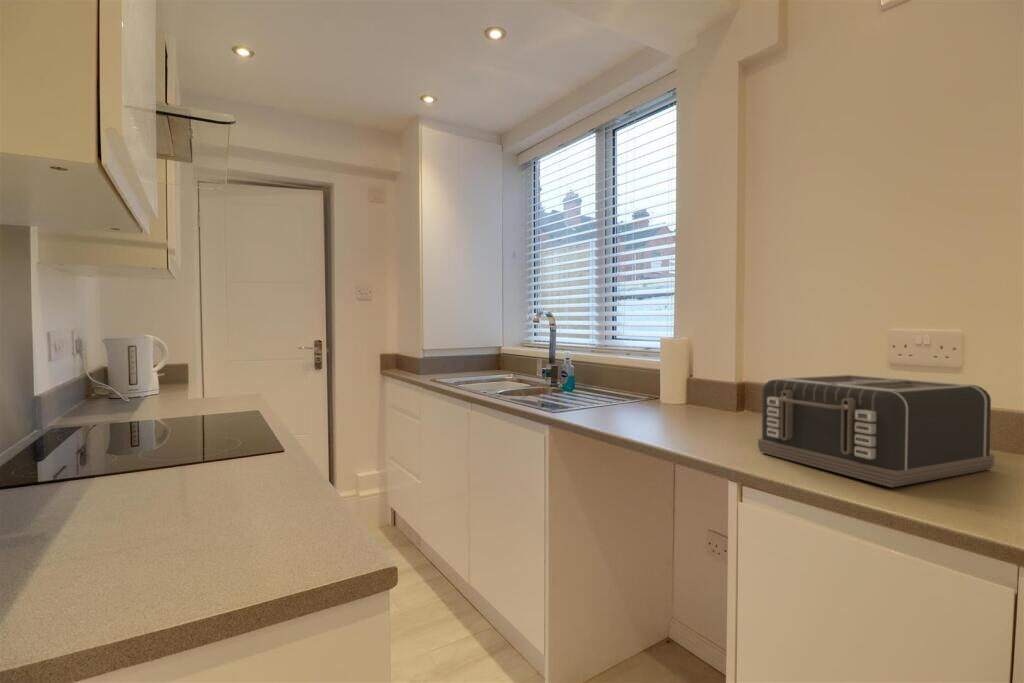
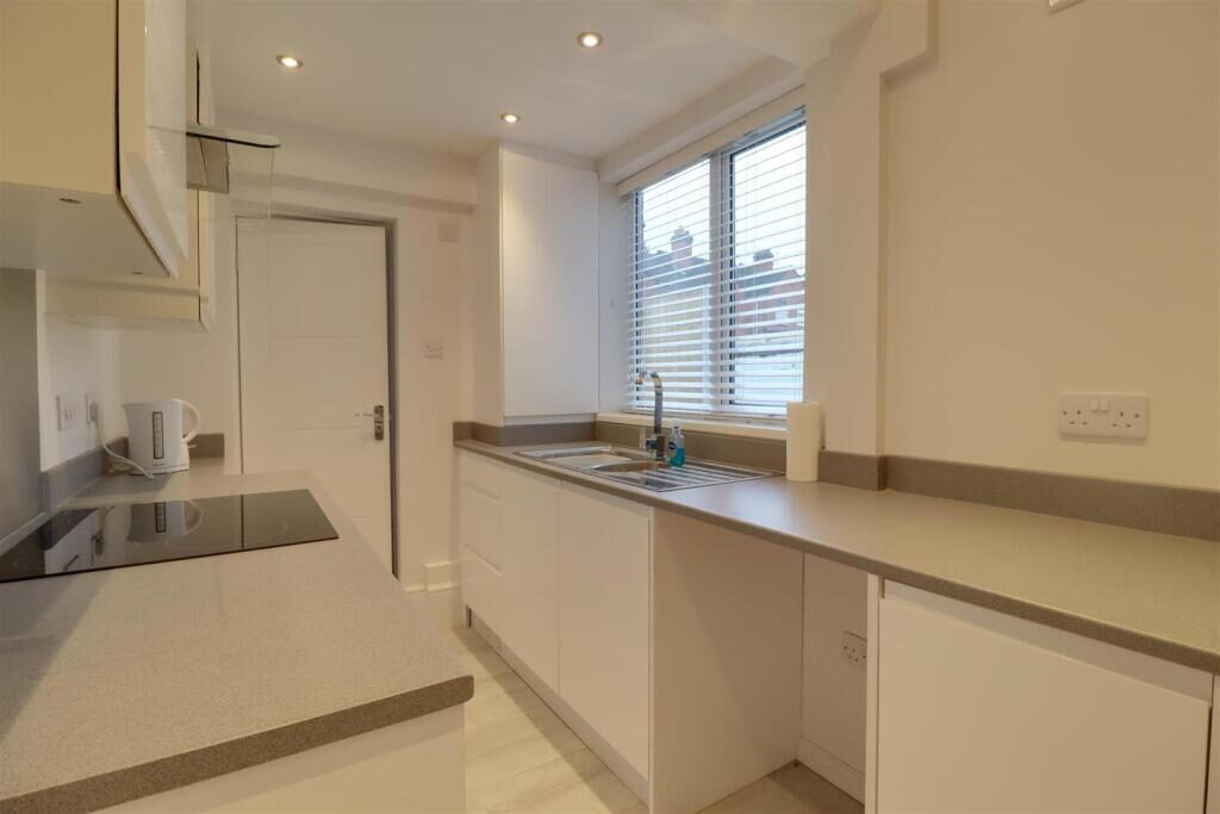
- toaster [757,374,995,488]
